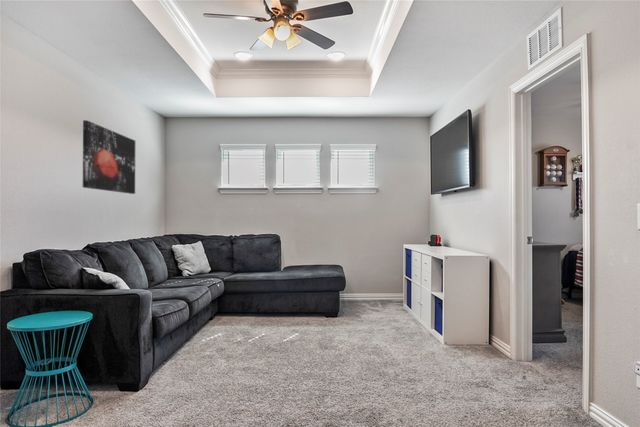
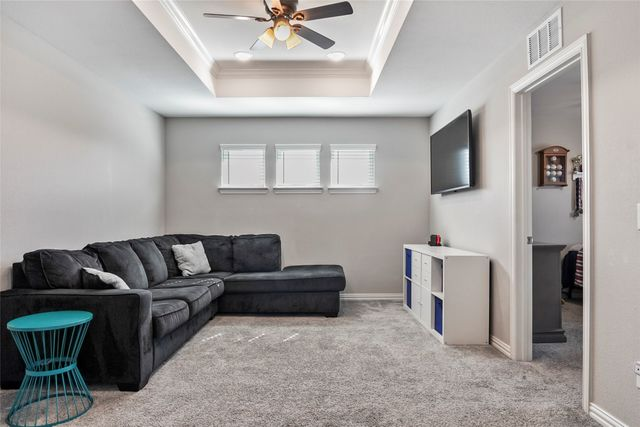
- wall art [82,119,136,195]
